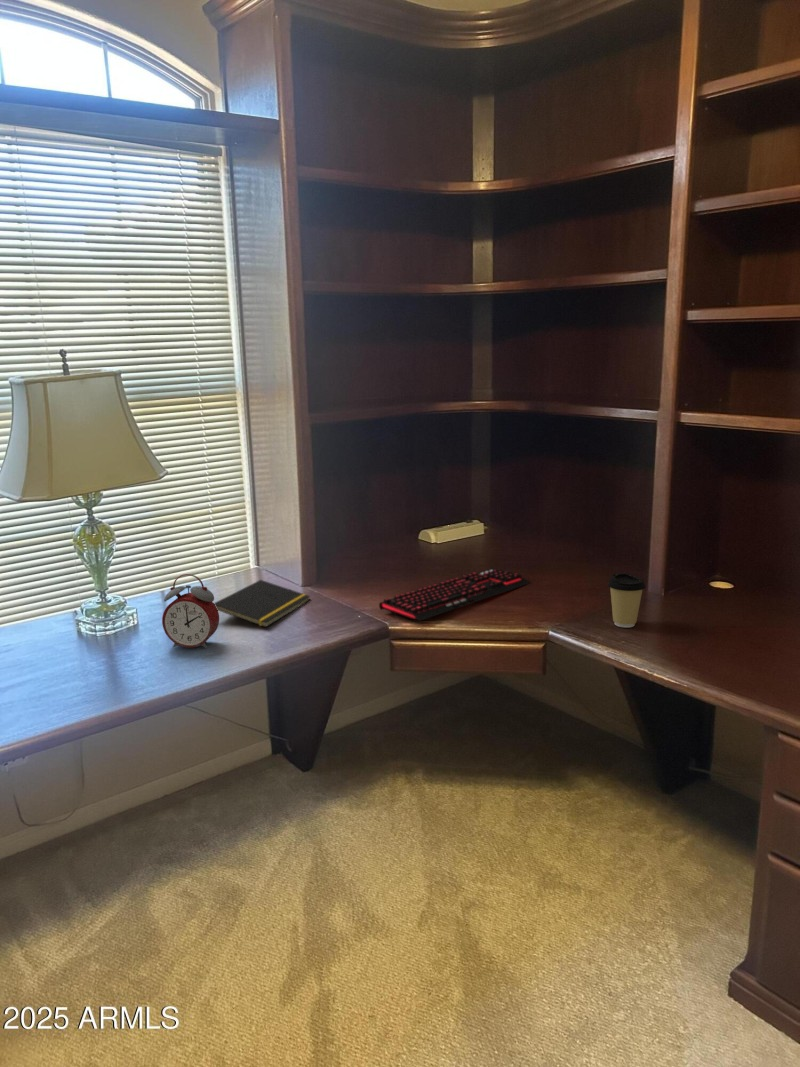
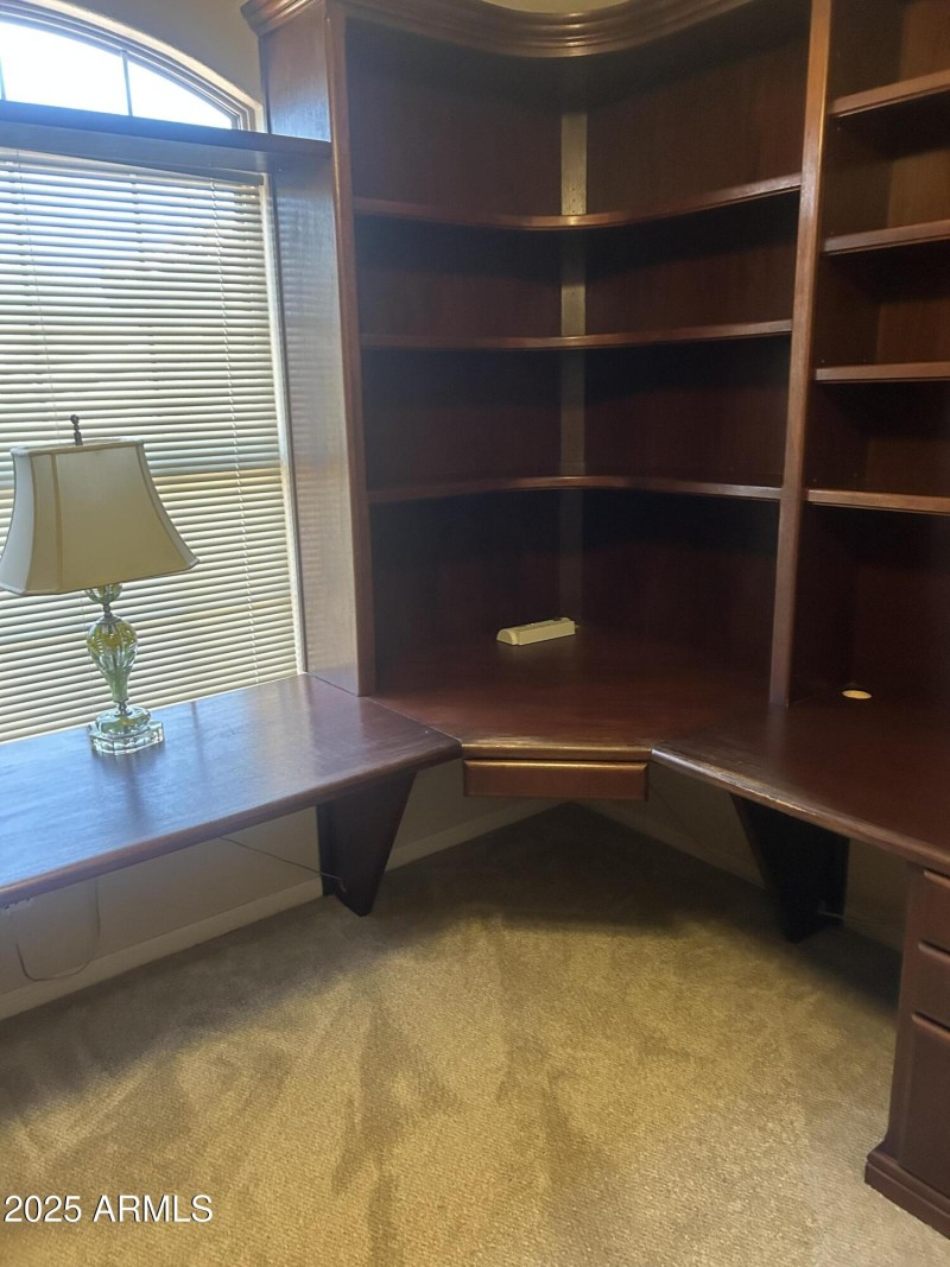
- keyboard [378,568,532,622]
- notepad [213,579,311,628]
- alarm clock [161,573,220,649]
- coffee cup [606,572,647,628]
